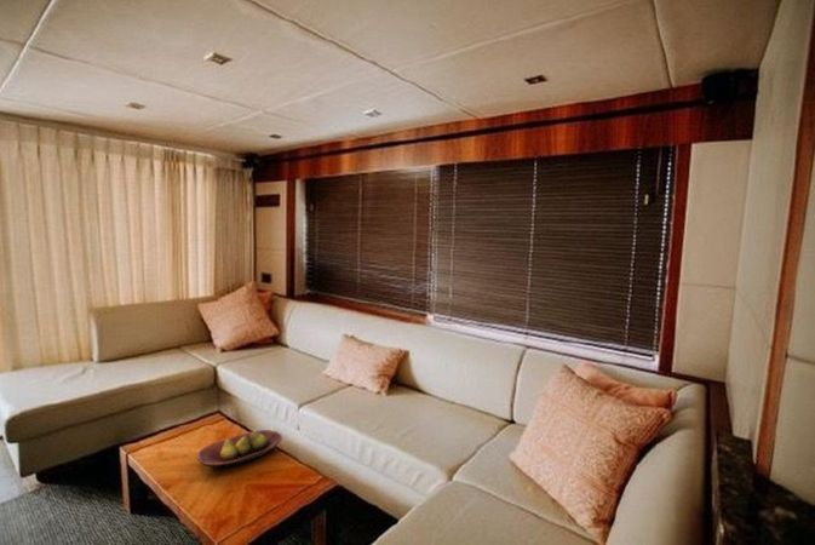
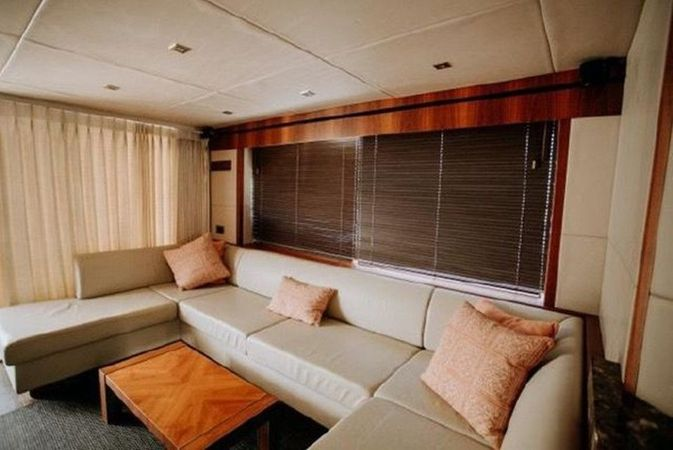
- fruit bowl [196,429,283,470]
